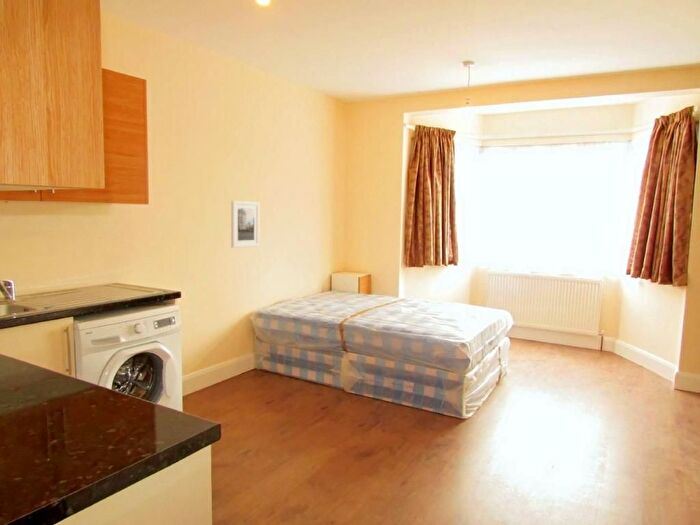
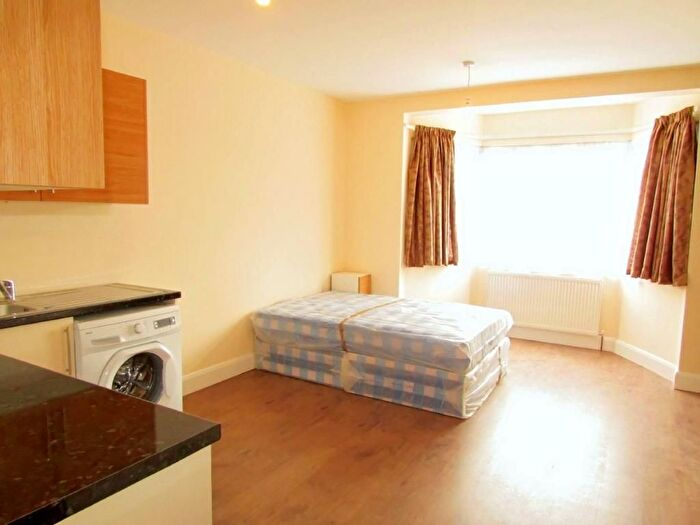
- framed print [230,200,260,249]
